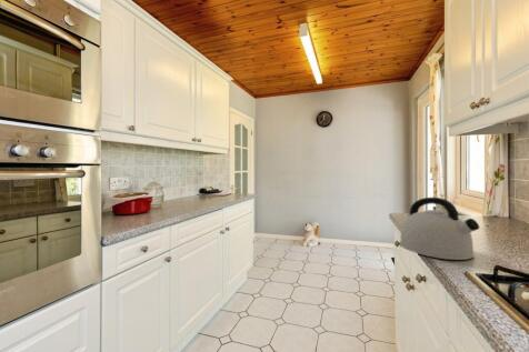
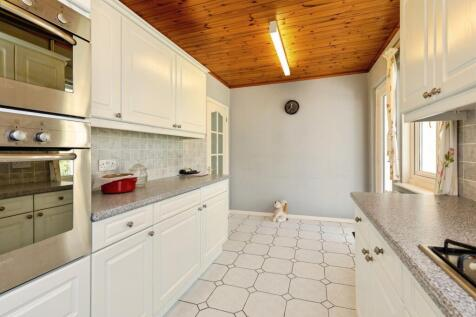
- kettle [399,197,480,261]
